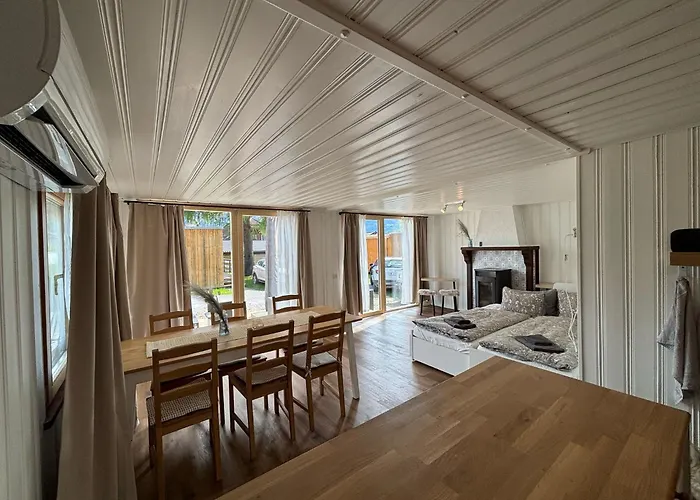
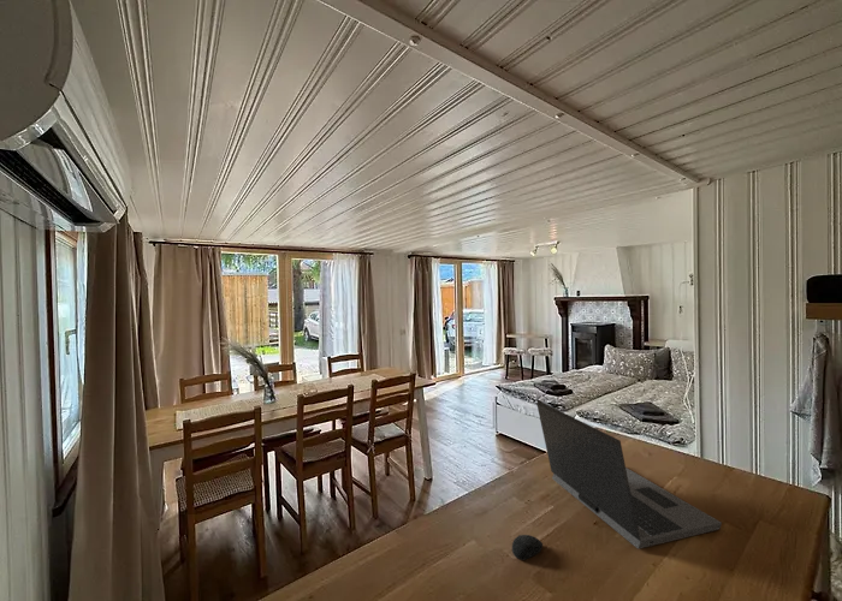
+ computer mouse [511,534,544,561]
+ laptop [535,399,723,551]
